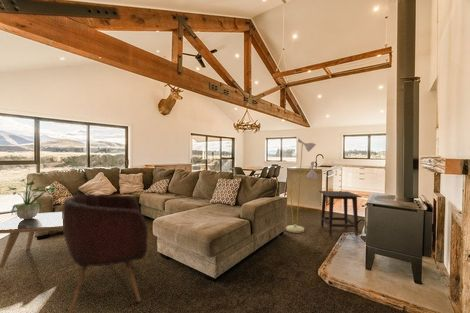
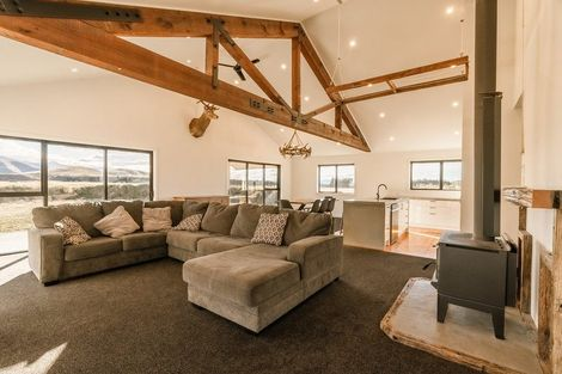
- armchair [61,193,149,313]
- potted plant [8,172,63,219]
- floor lamp [285,137,319,234]
- side table [318,190,363,237]
- coffee table [0,211,63,269]
